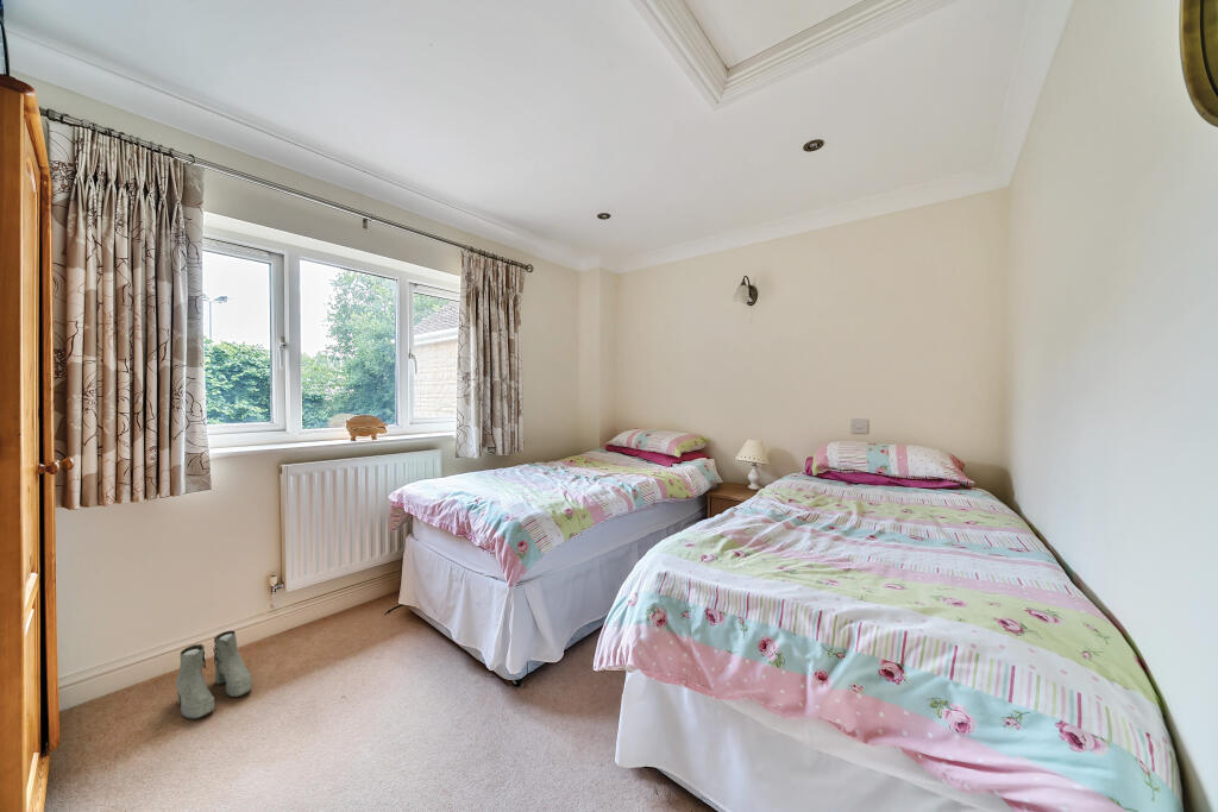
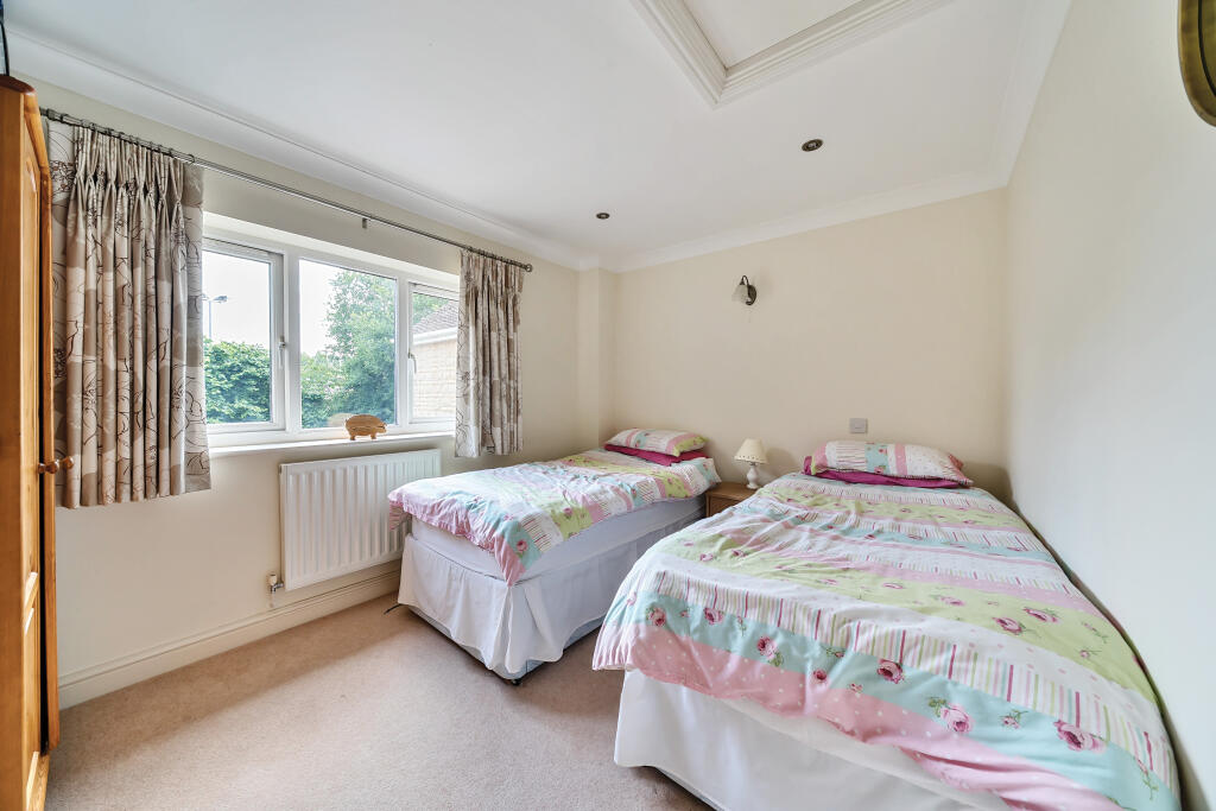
- boots [175,630,253,720]
